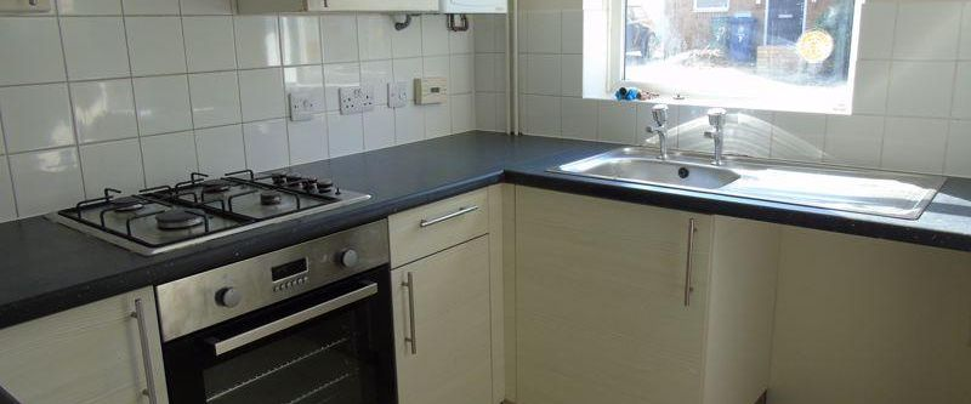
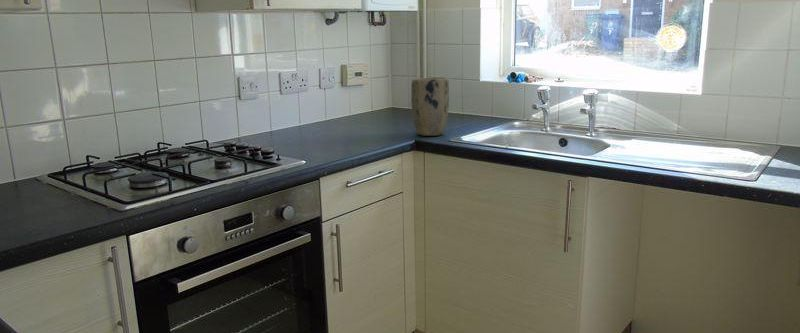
+ plant pot [410,77,450,137]
